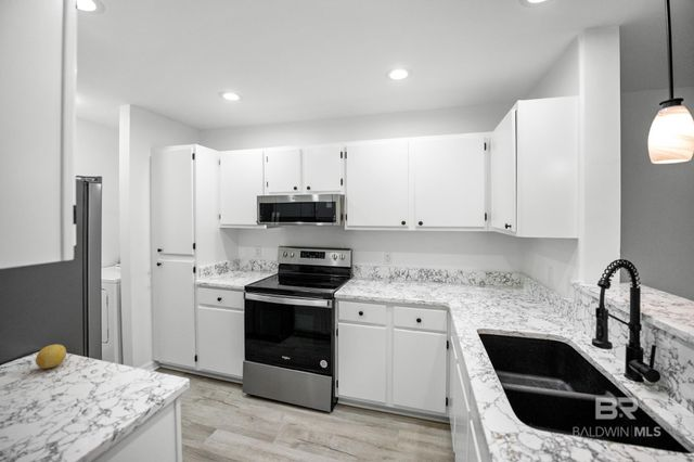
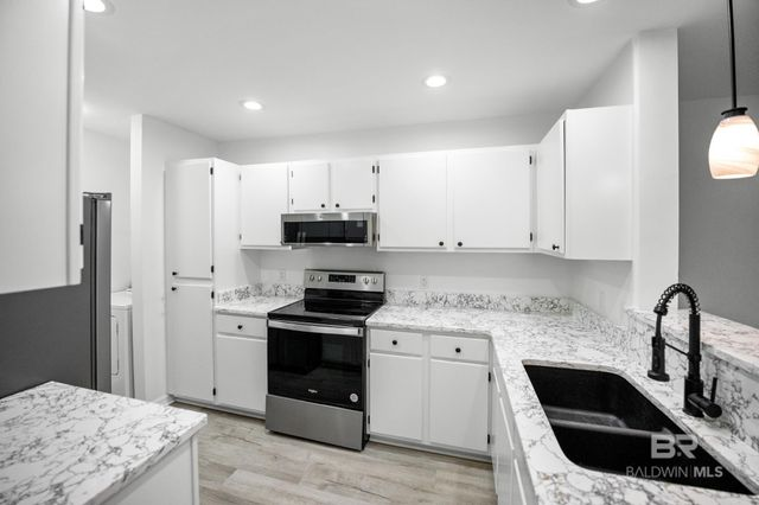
- fruit [35,344,67,370]
